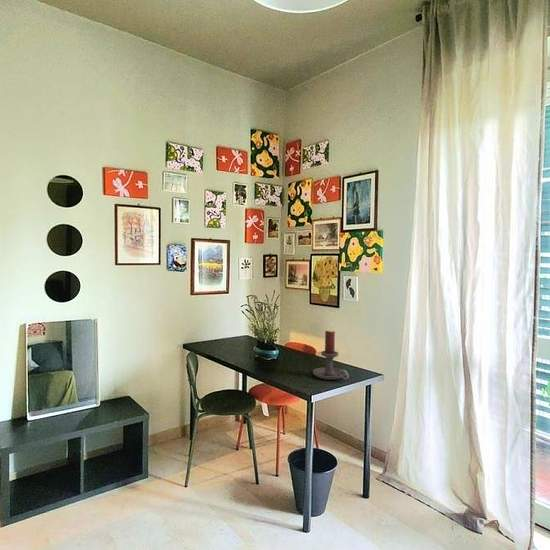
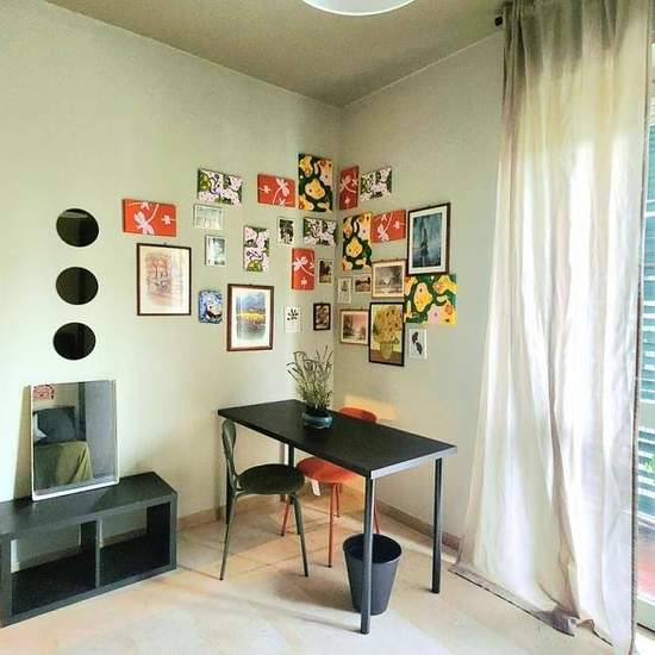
- candle holder [312,329,350,381]
